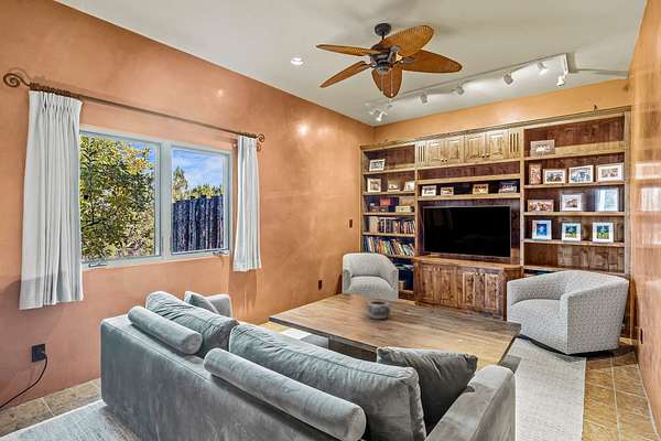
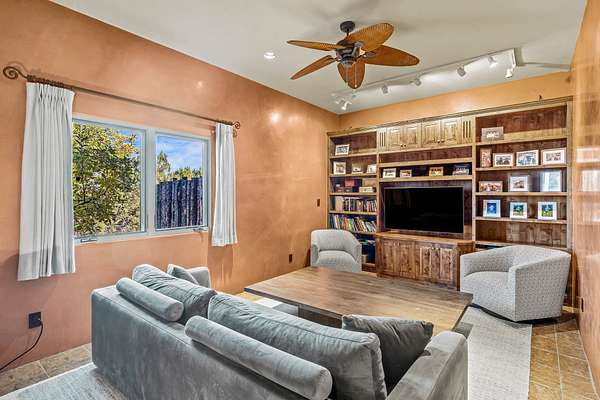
- decorative bowl [366,300,391,321]
